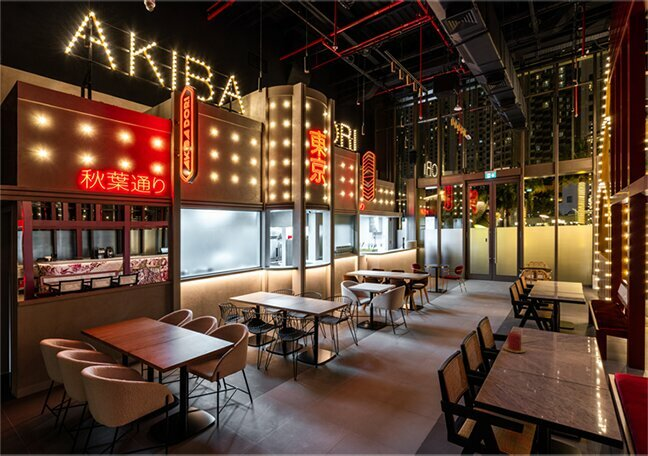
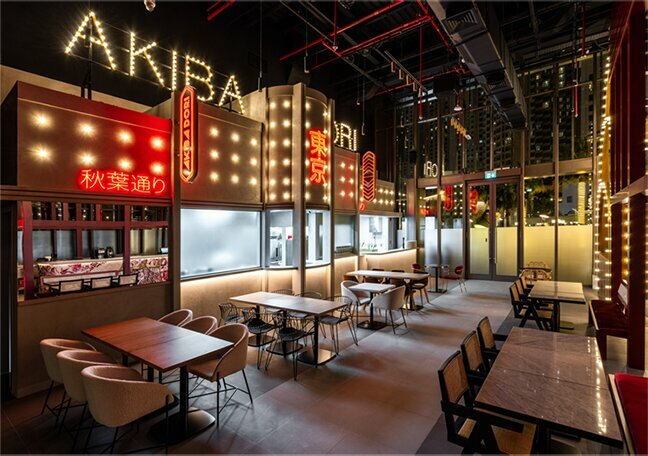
- candle [503,332,527,354]
